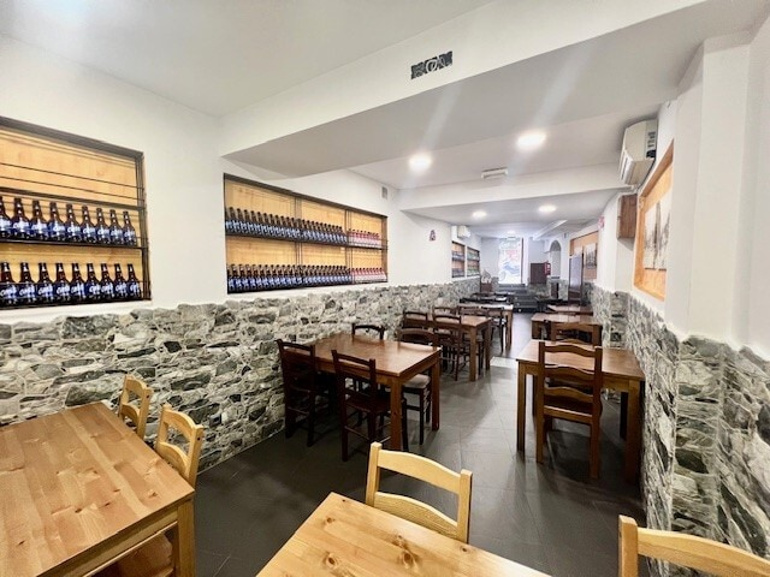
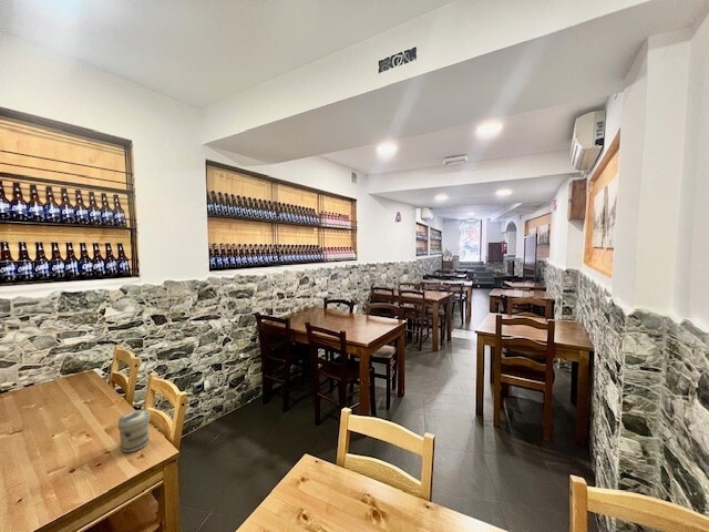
+ jar [117,409,152,453]
